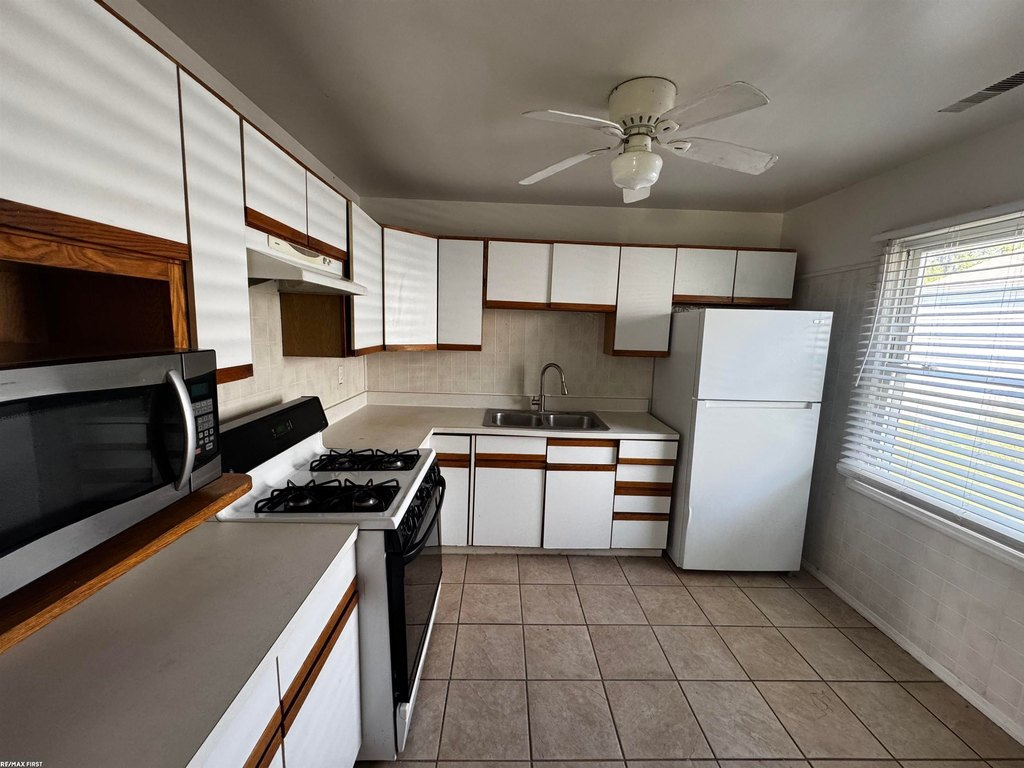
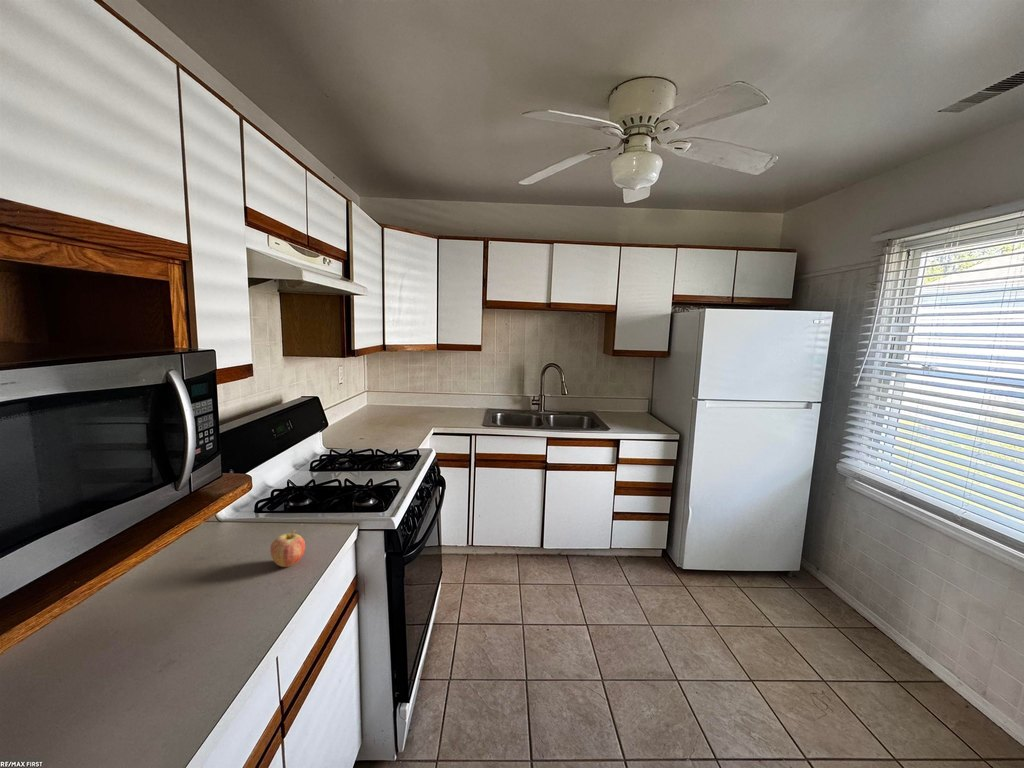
+ fruit [269,529,306,568]
